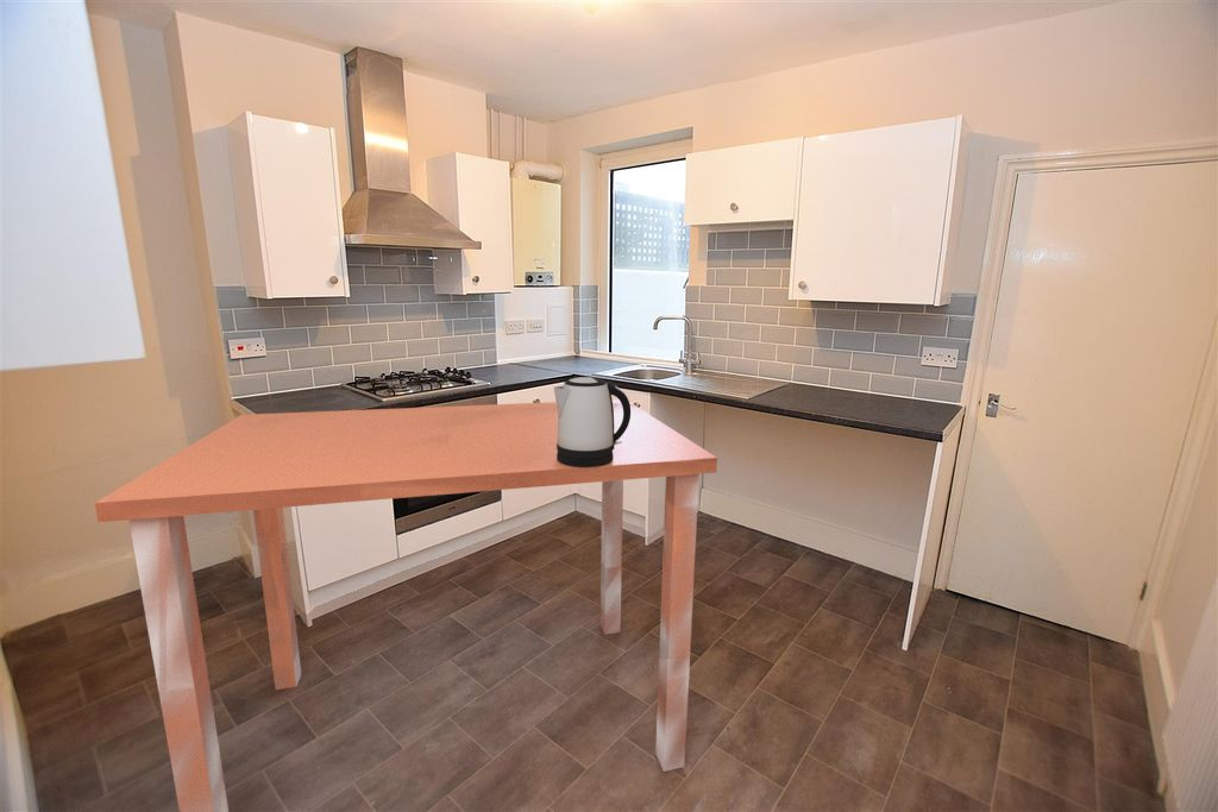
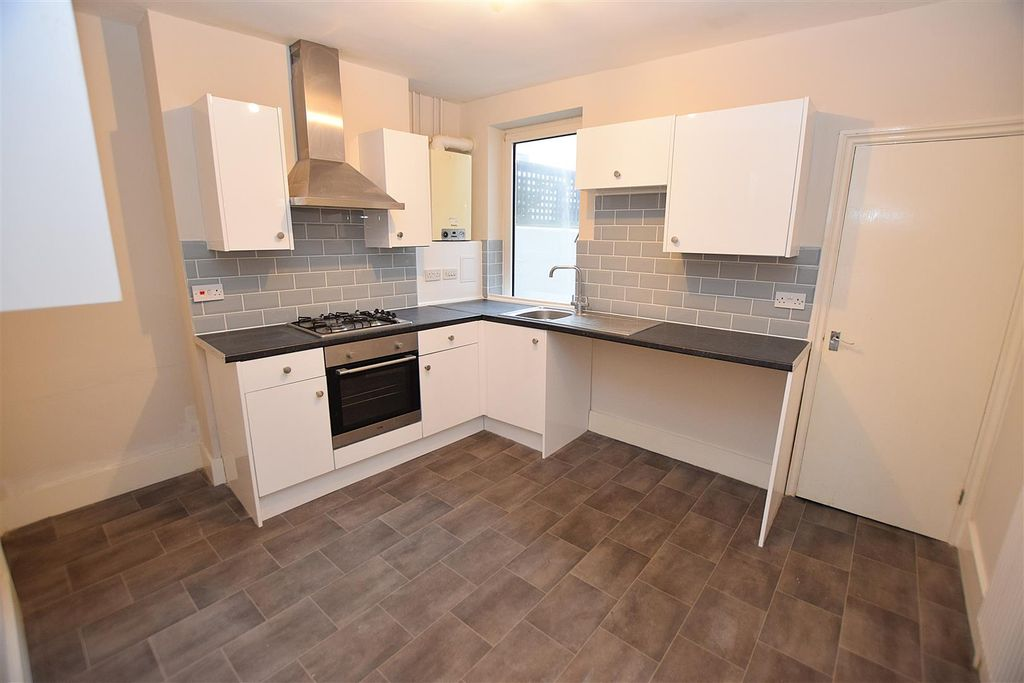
- kettle [553,376,630,467]
- dining table [94,398,718,812]
